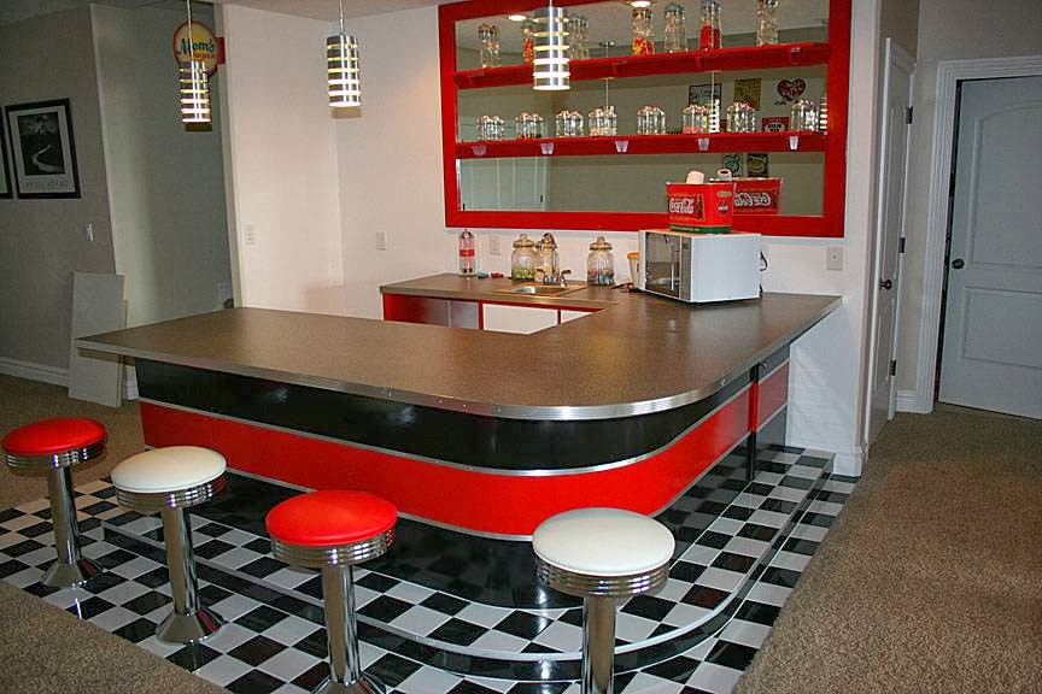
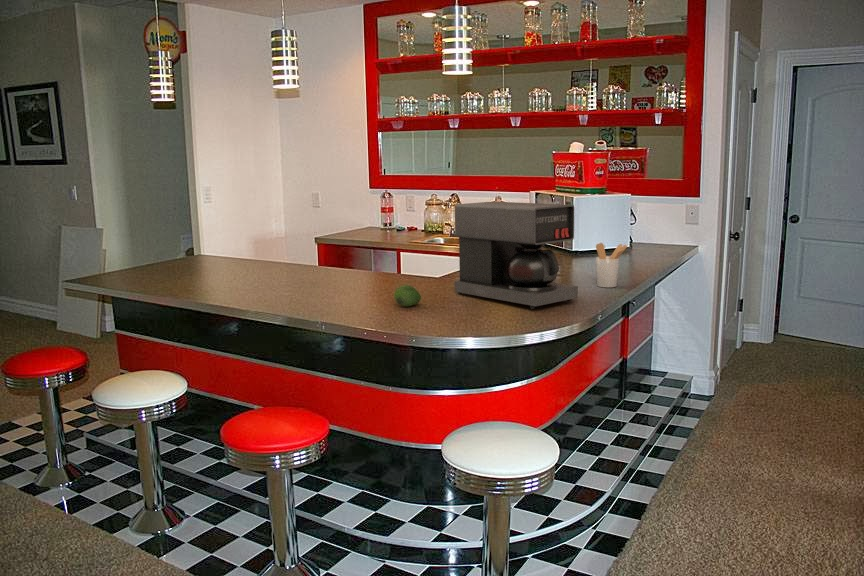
+ fruit [393,284,422,308]
+ utensil holder [595,242,628,288]
+ coffee maker [454,201,579,310]
